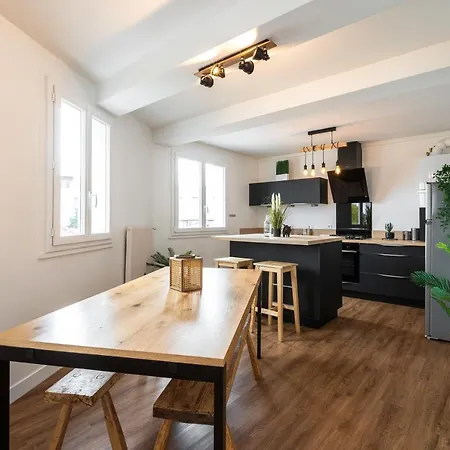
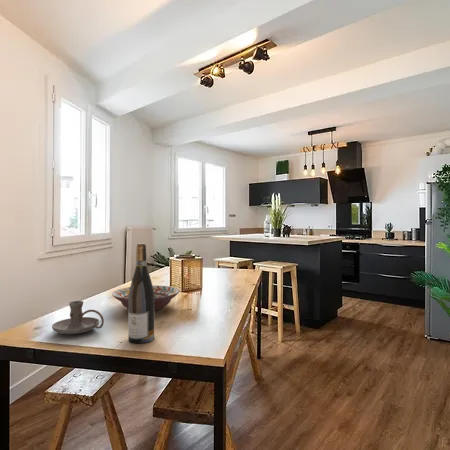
+ wine bottle [127,243,155,344]
+ decorative bowl [111,285,180,311]
+ candle holder [51,300,105,335]
